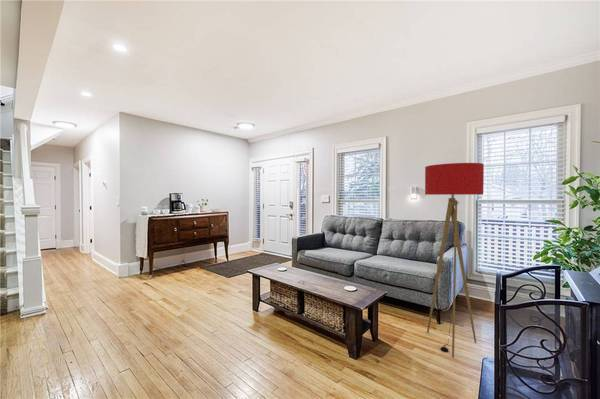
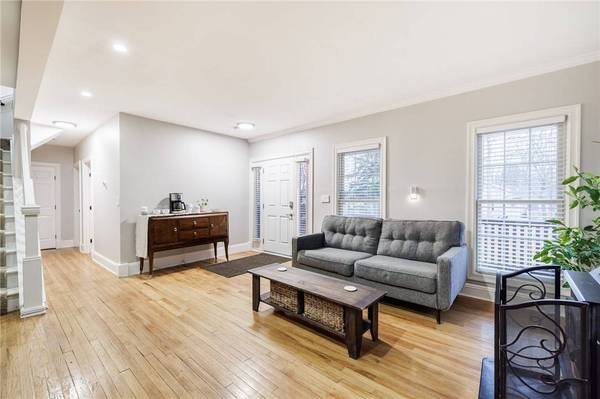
- floor lamp [424,162,485,358]
